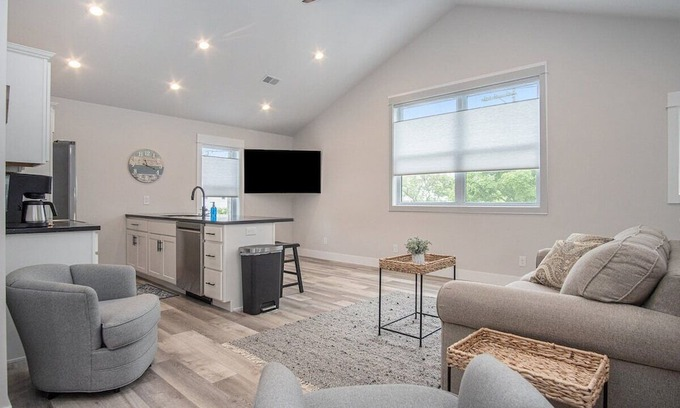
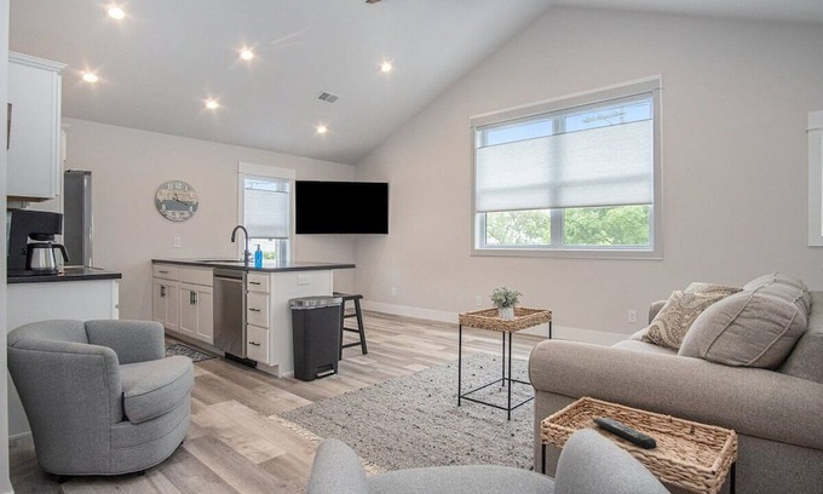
+ remote control [592,417,658,450]
